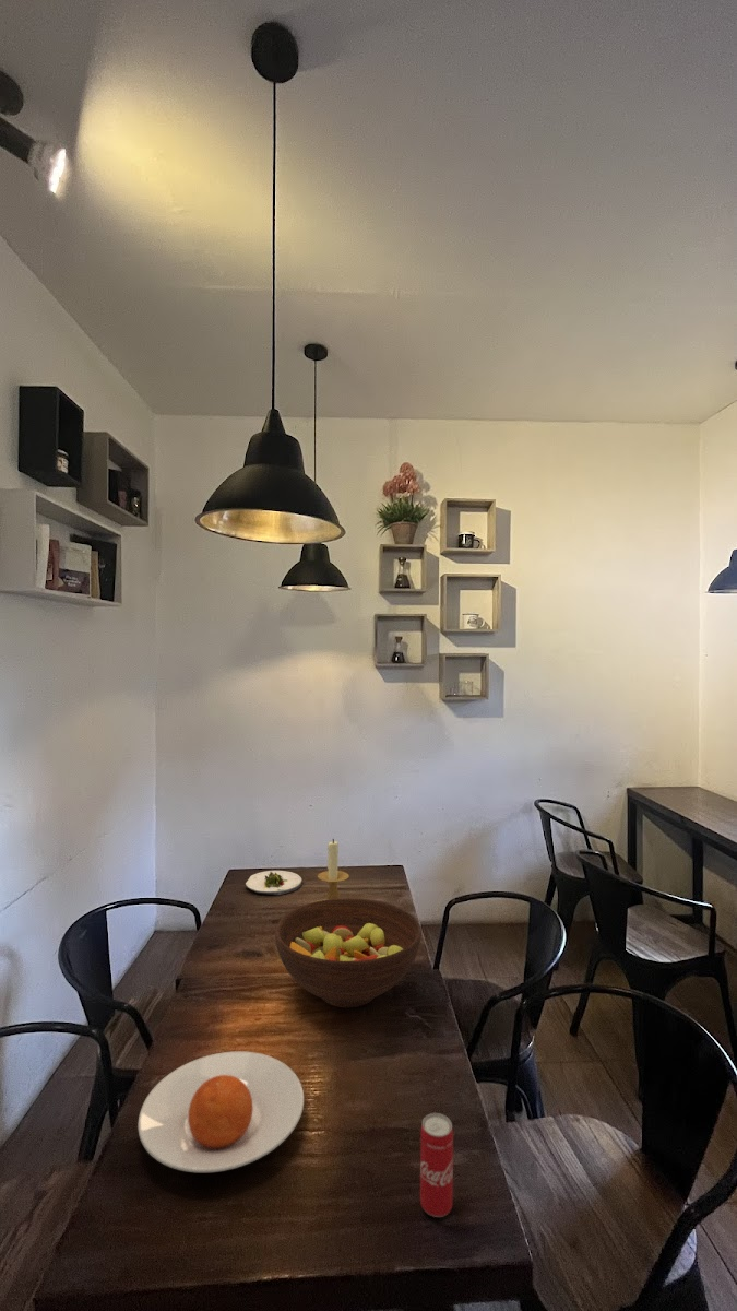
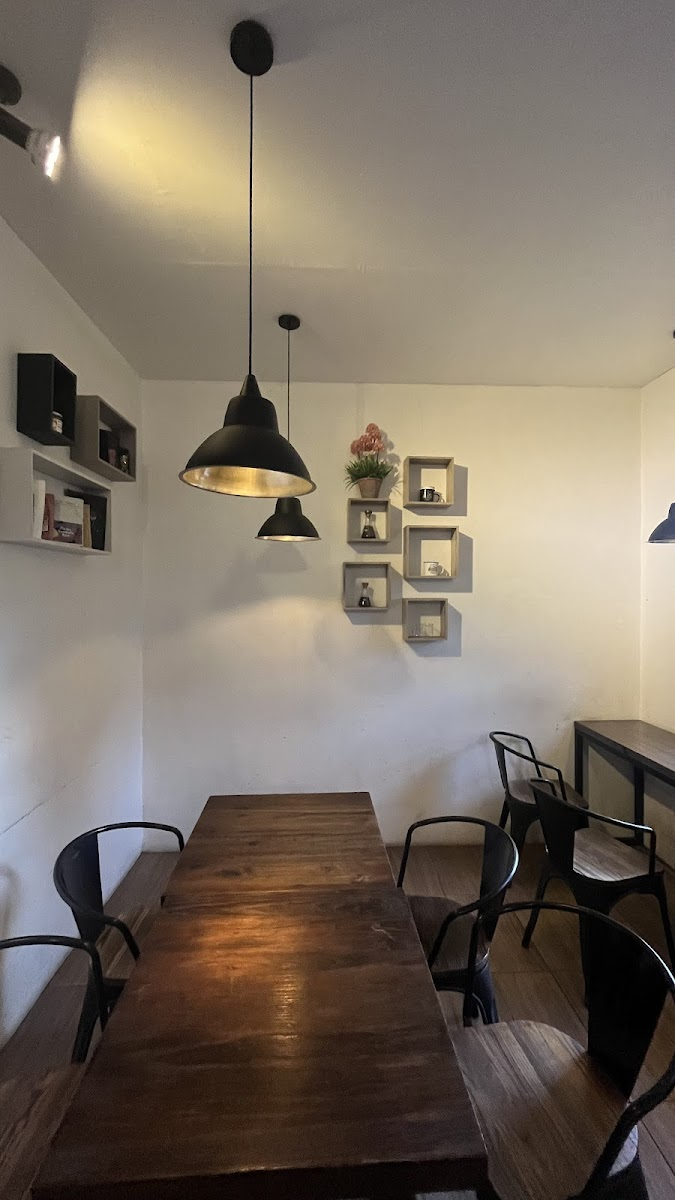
- fruit bowl [274,897,423,1008]
- candle holder [309,838,350,903]
- beverage can [419,1112,454,1218]
- plate [136,1050,305,1173]
- salad plate [245,870,302,896]
